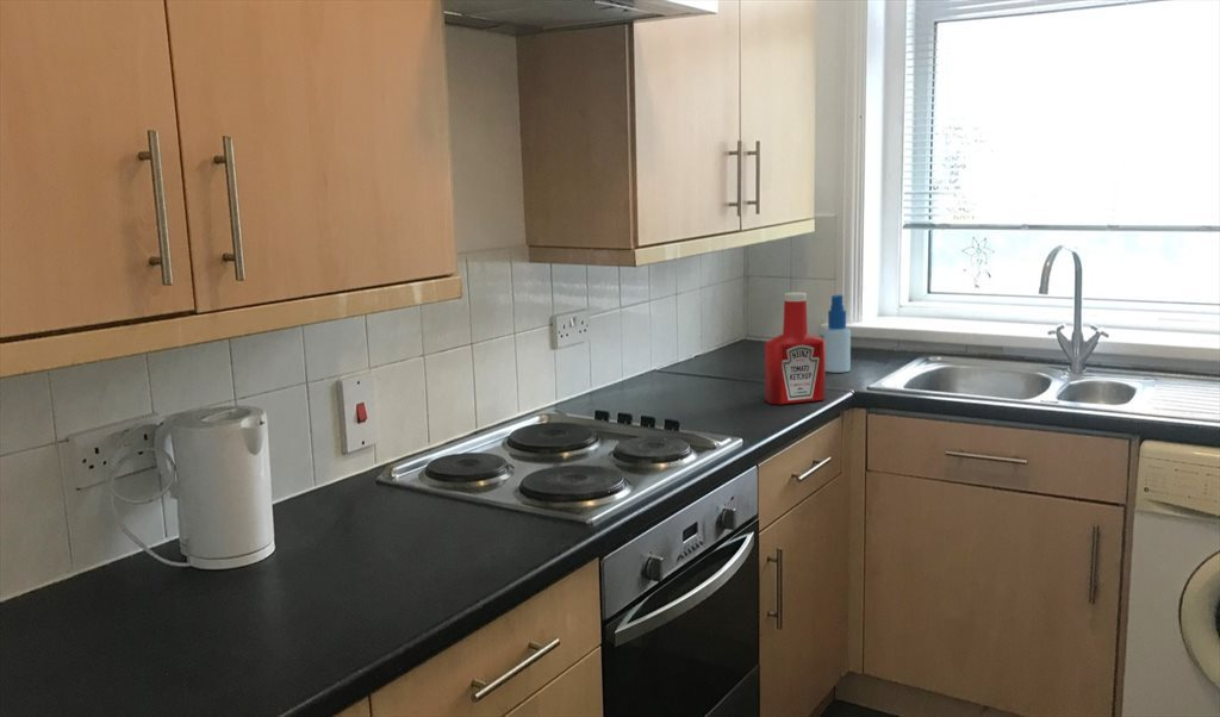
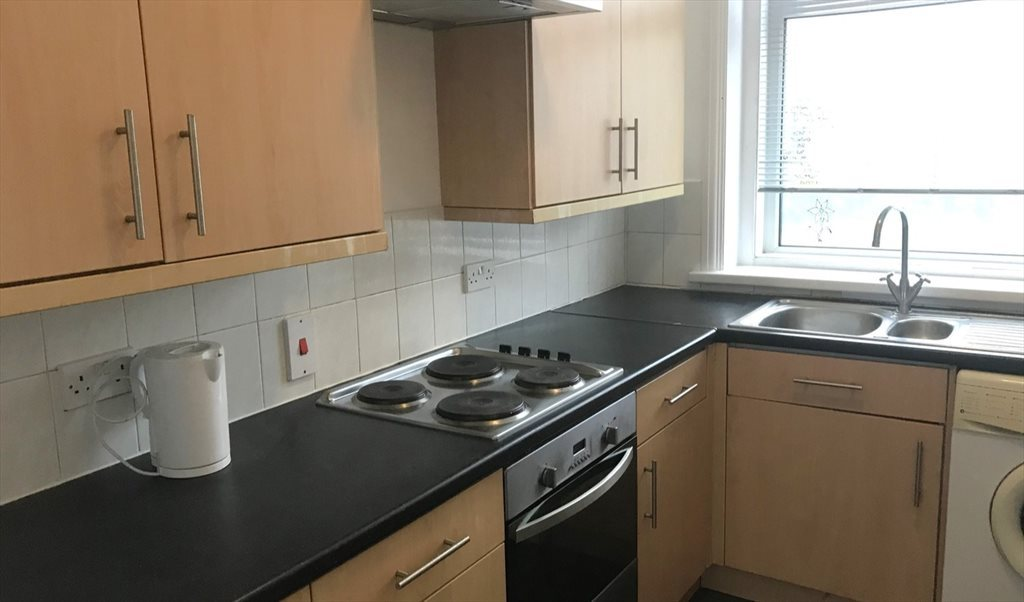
- spray bottle [823,294,852,374]
- soap bottle [764,291,827,406]
